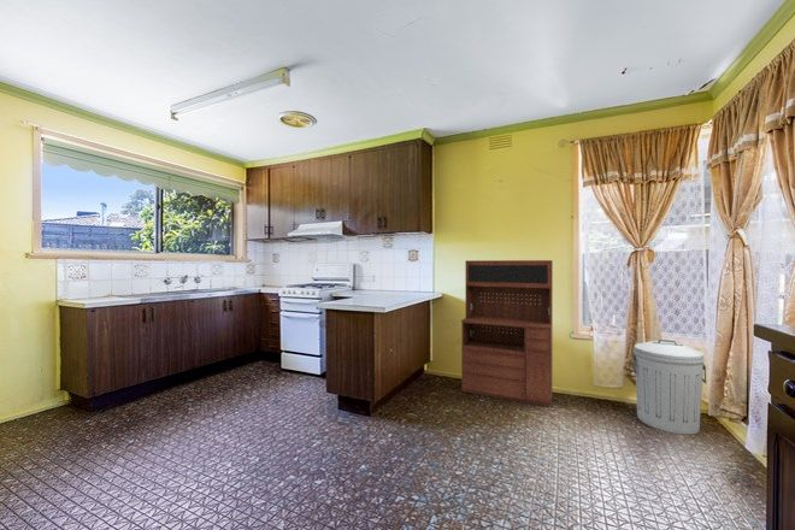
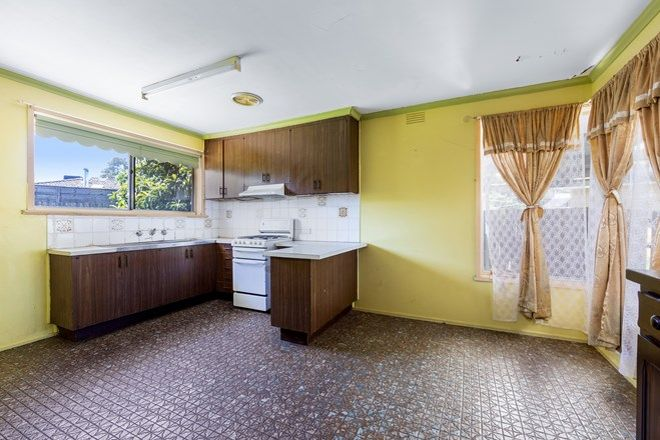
- trash can [631,338,707,435]
- shelving unit [460,259,554,408]
